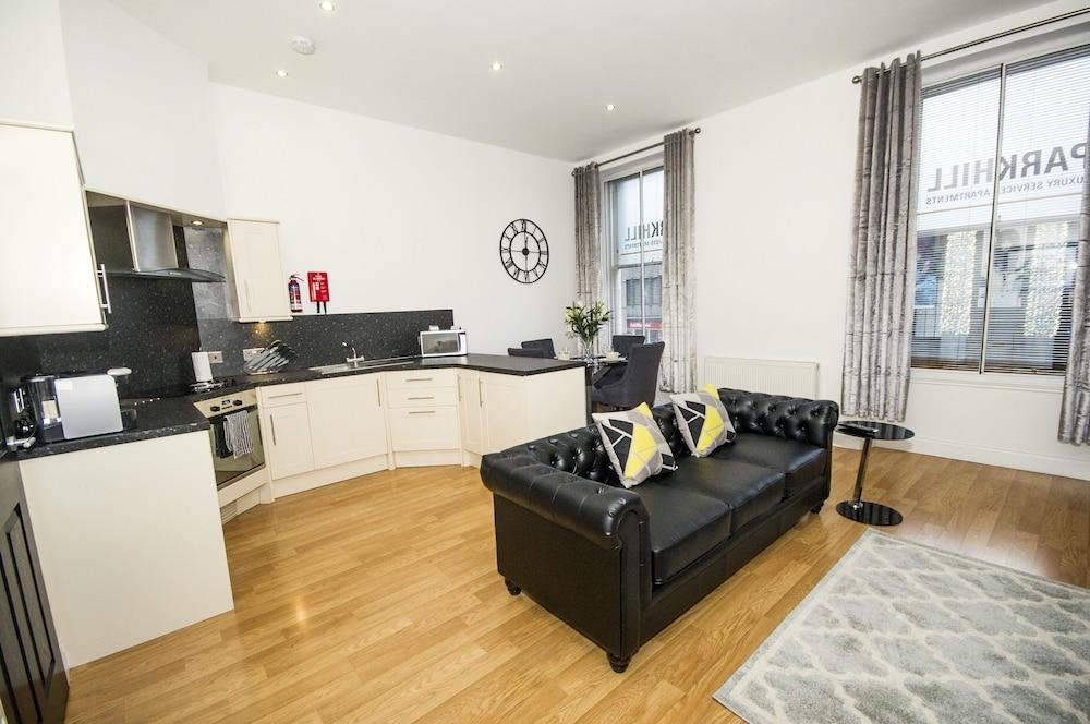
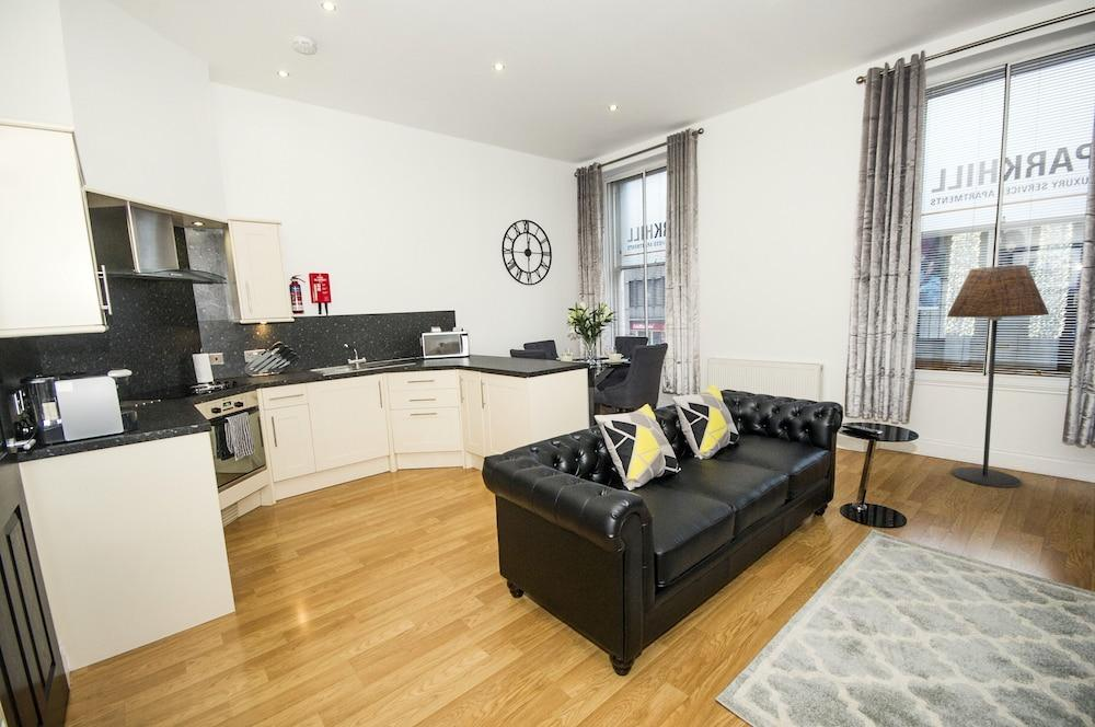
+ floor lamp [946,264,1050,488]
